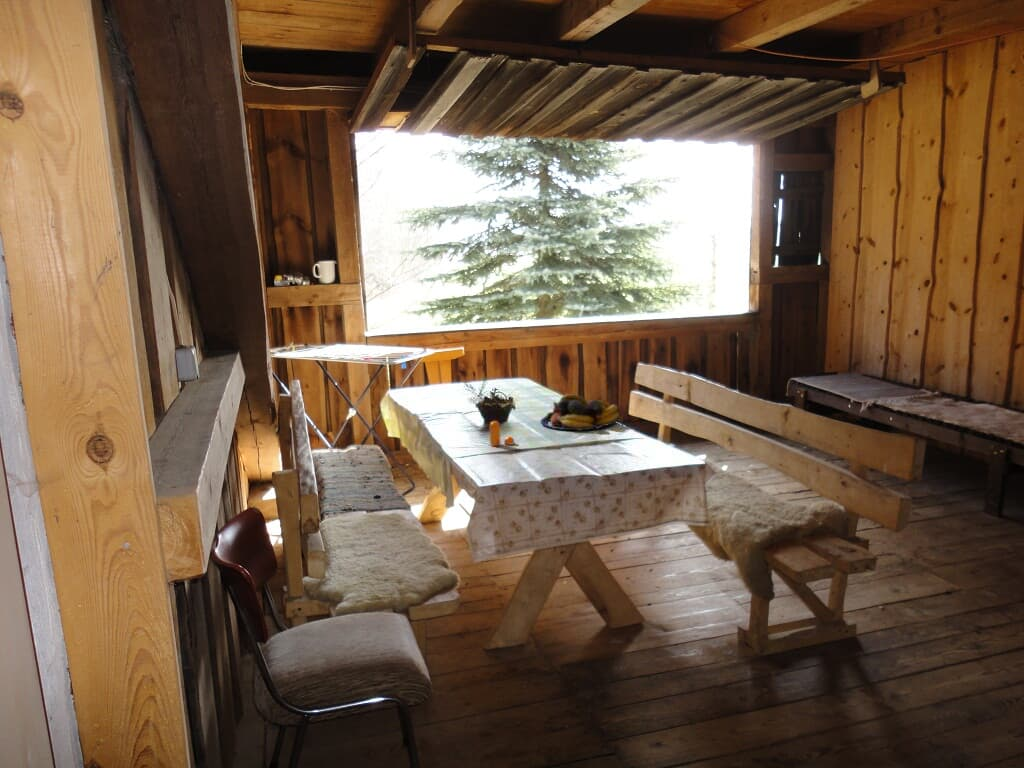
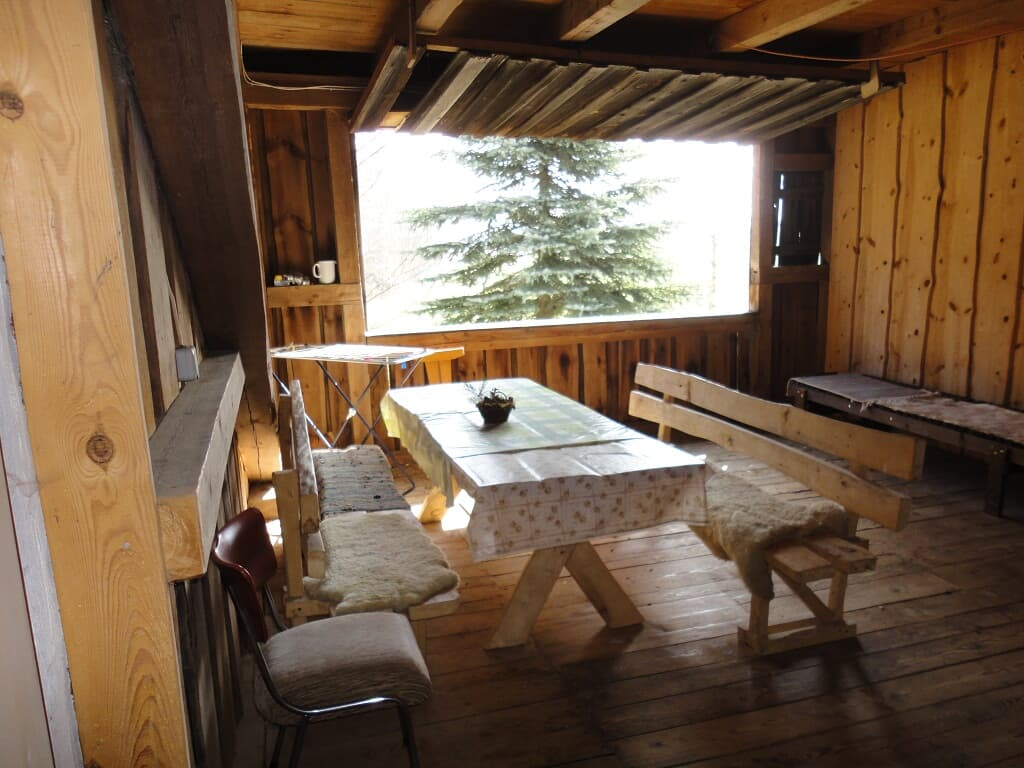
- pepper shaker [489,420,515,447]
- fruit bowl [540,393,620,432]
